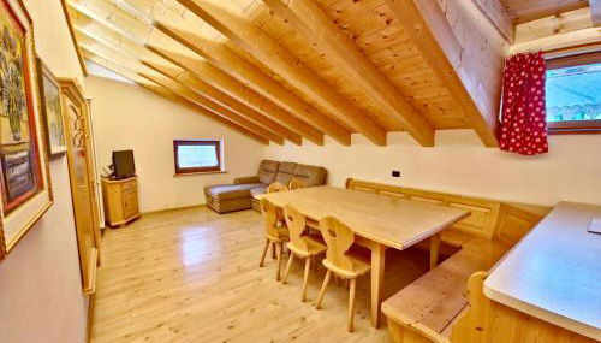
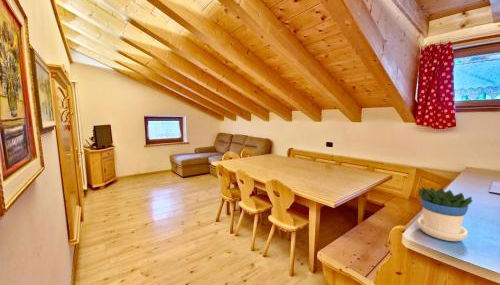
+ flowerpot [416,186,473,242]
